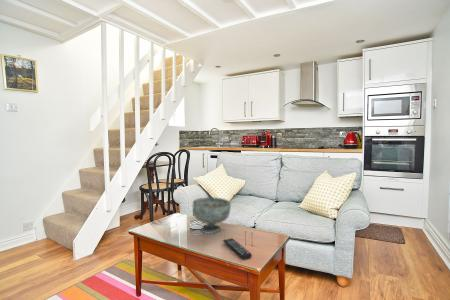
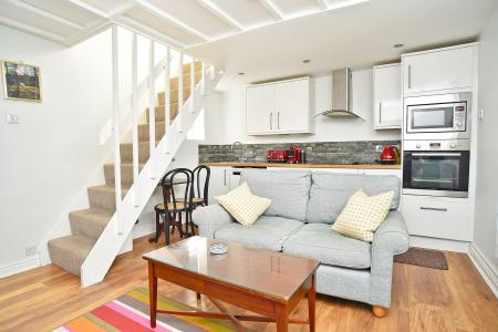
- decorative bowl [192,196,232,235]
- remote control [222,237,253,261]
